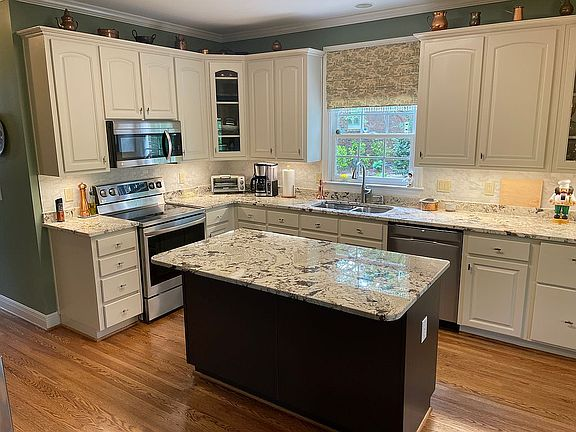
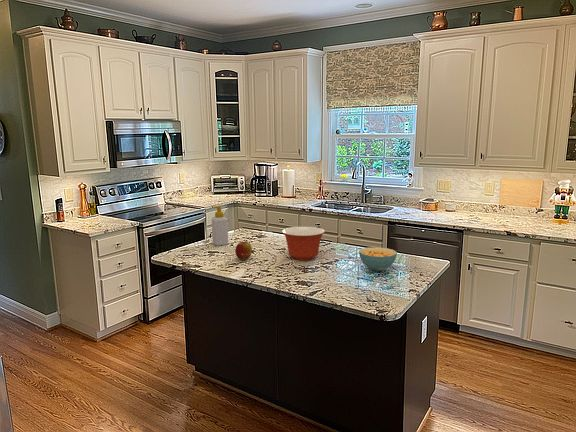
+ soap bottle [211,205,229,247]
+ mixing bowl [281,226,326,261]
+ cereal bowl [358,246,398,272]
+ fruit [234,241,256,261]
